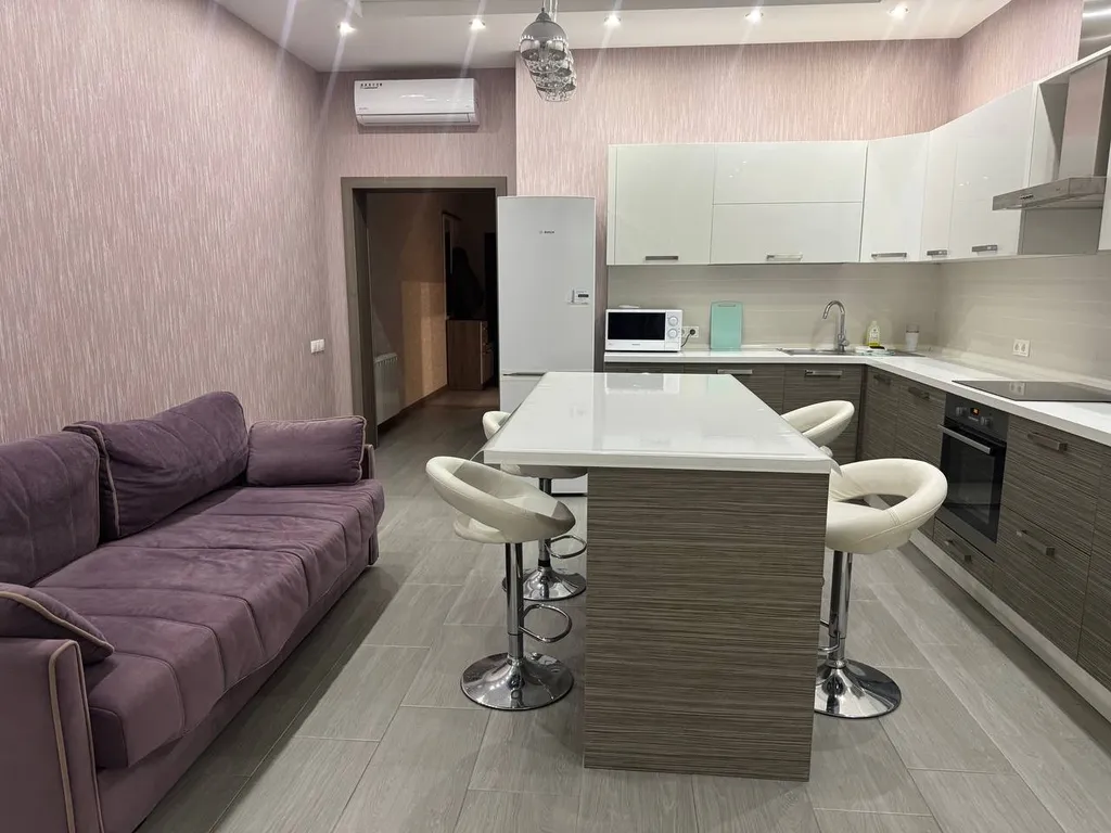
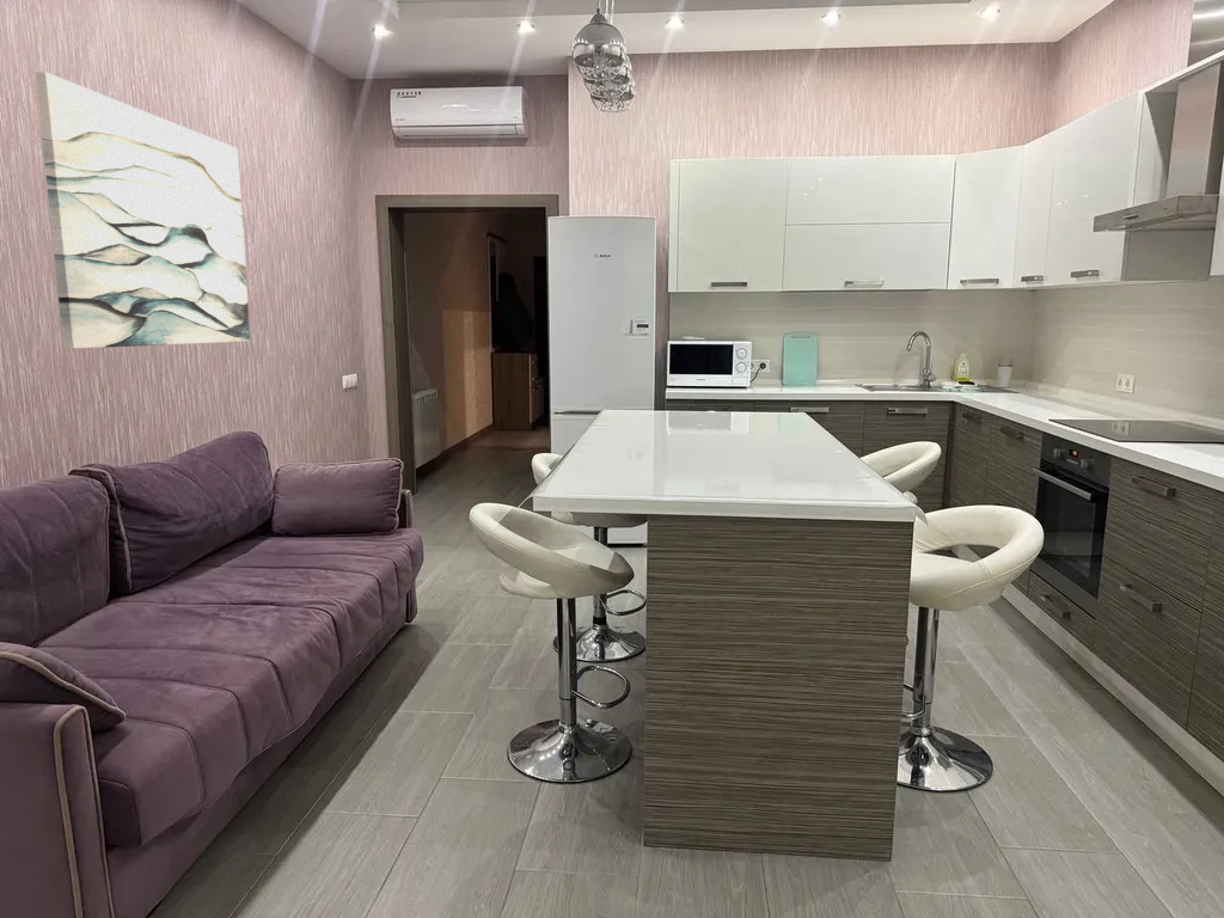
+ wall art [35,71,251,350]
